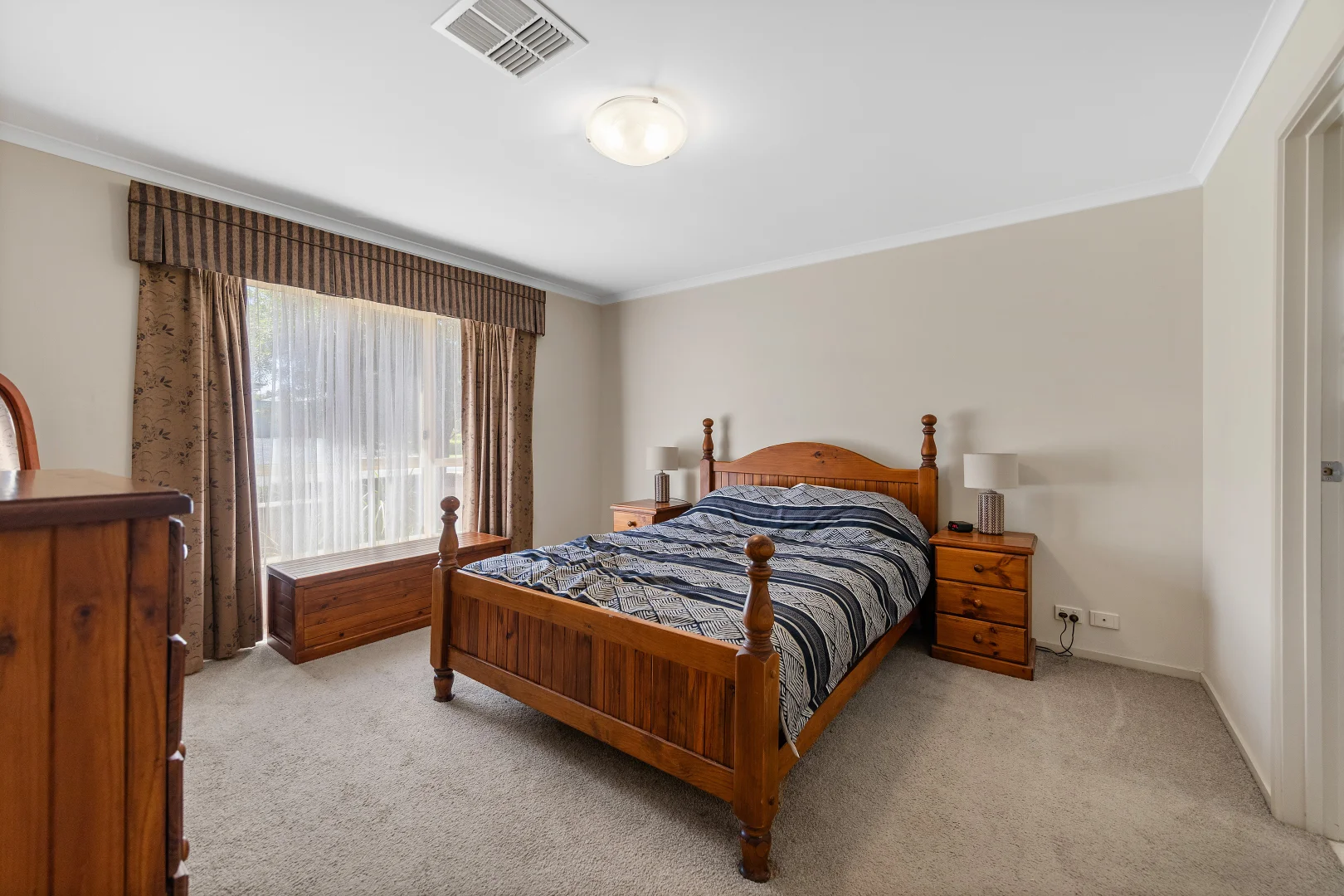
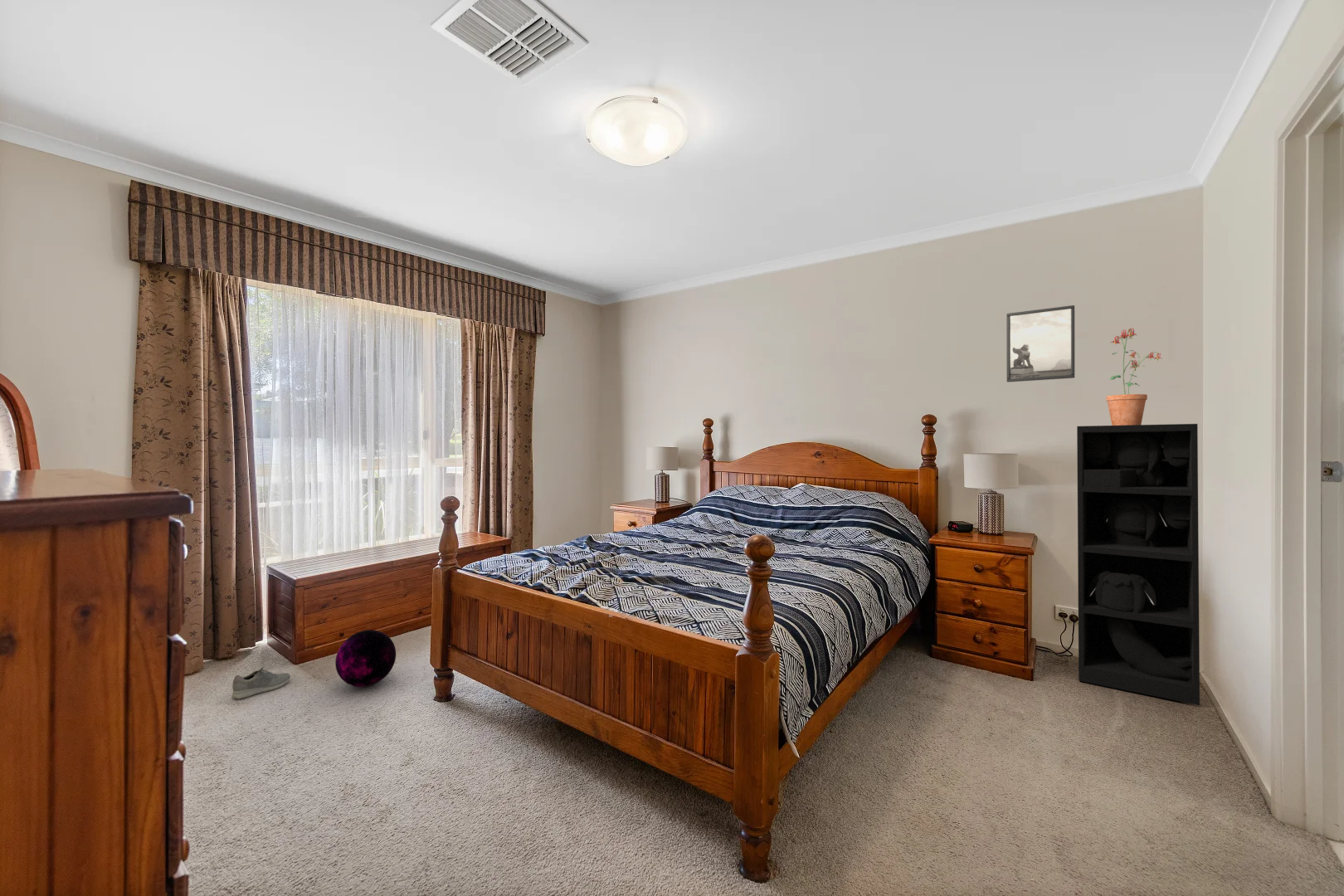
+ ball [334,629,397,688]
+ shoe [231,666,291,700]
+ potted plant [1105,328,1162,426]
+ shelving unit [1076,423,1200,706]
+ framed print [1006,304,1075,382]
